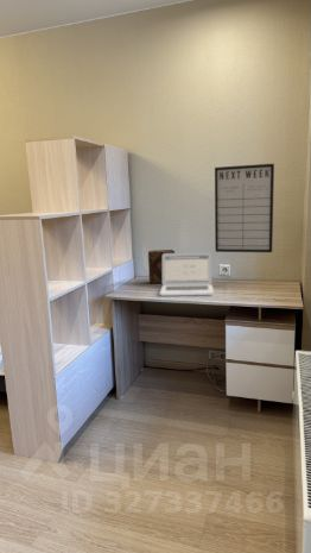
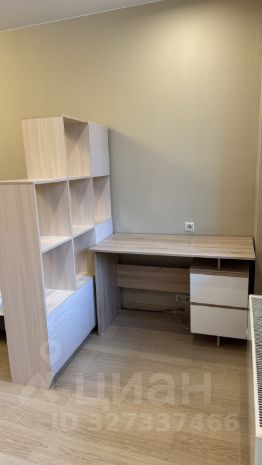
- writing board [214,163,275,253]
- laptop [159,251,215,296]
- diary [147,249,176,285]
